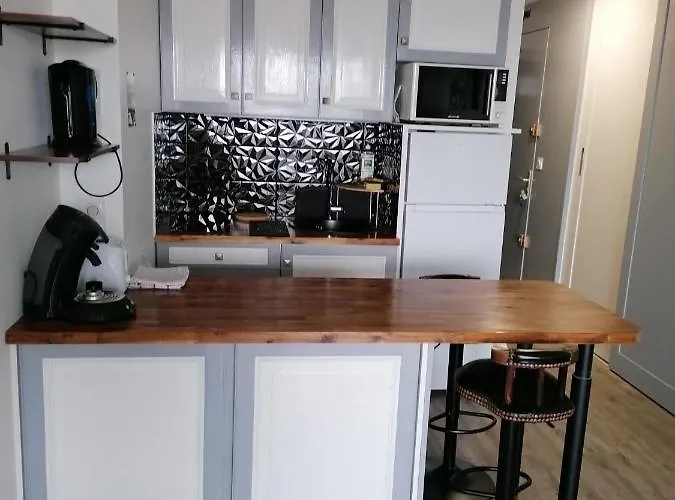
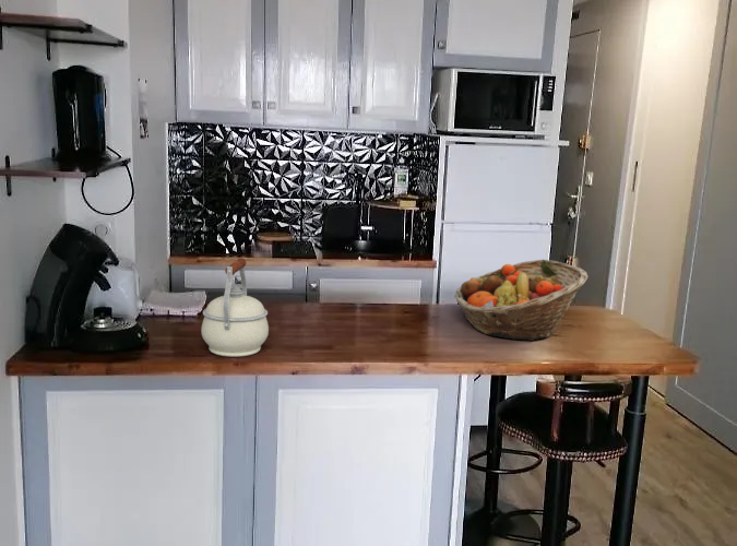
+ fruit basket [453,259,589,342]
+ kettle [201,257,270,358]
